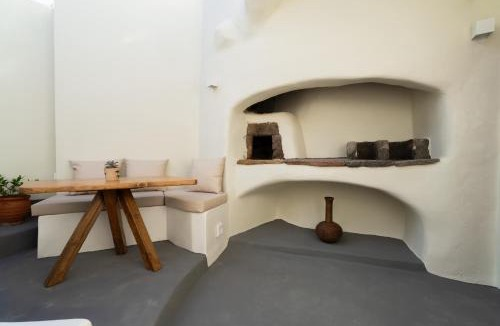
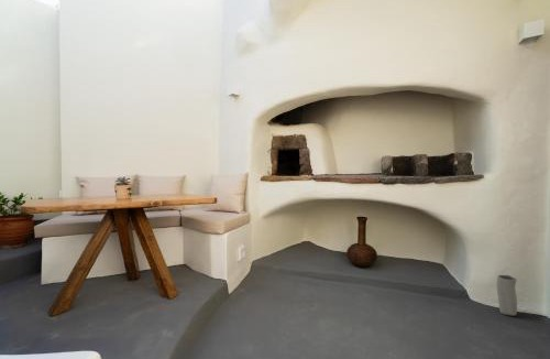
+ vase [496,274,518,317]
